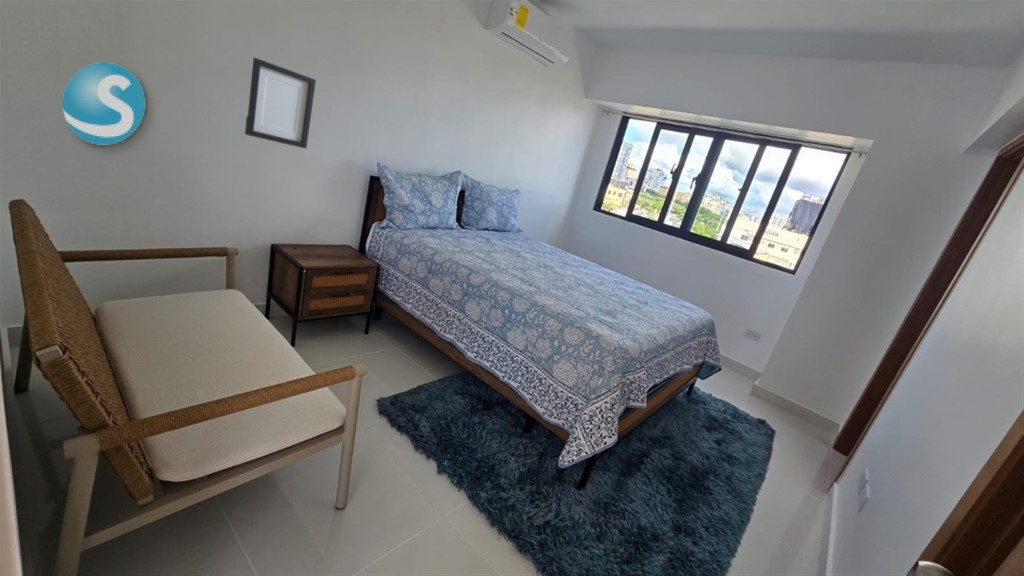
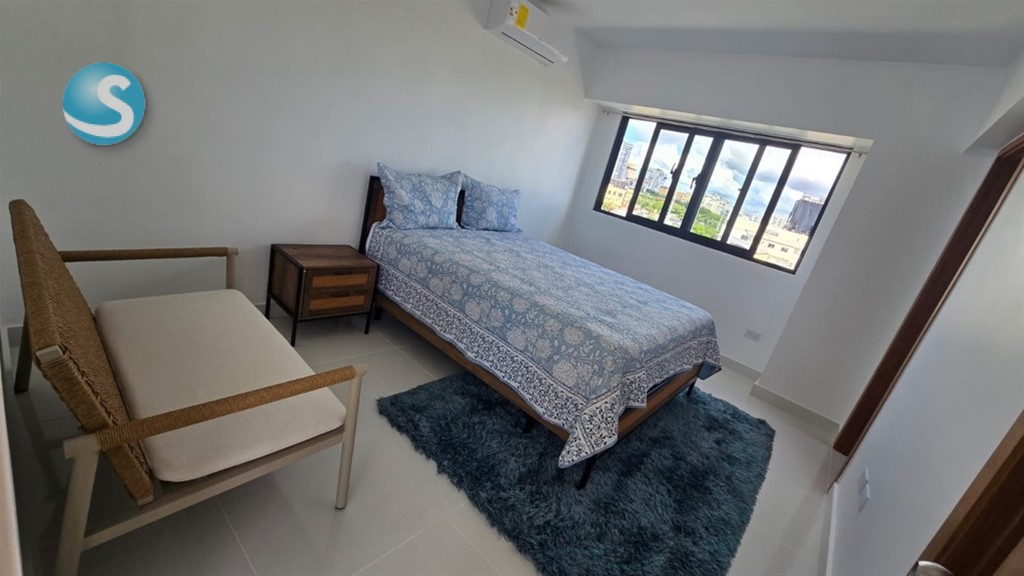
- picture frame [244,57,317,150]
